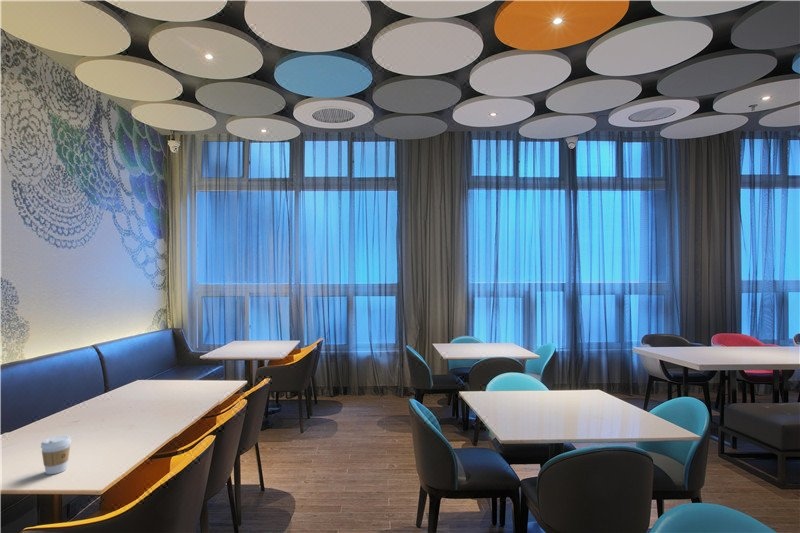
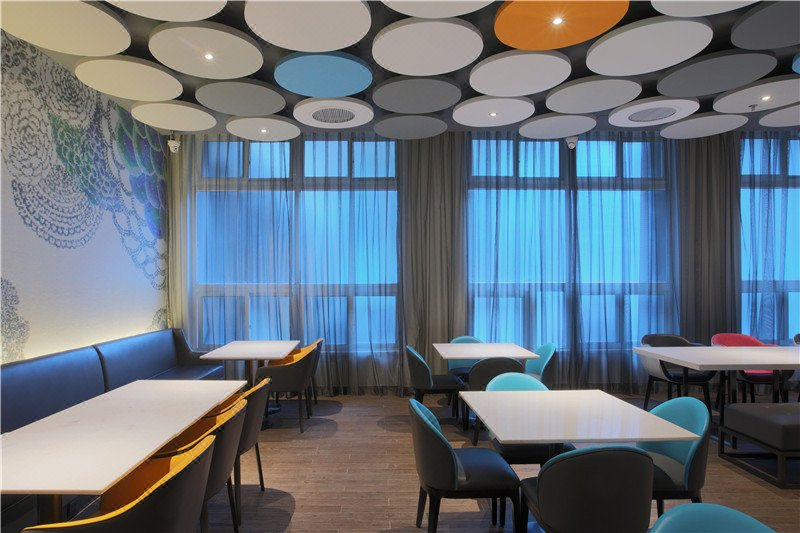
- coffee cup [40,434,72,476]
